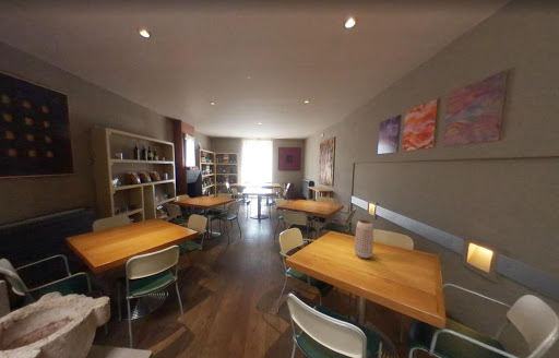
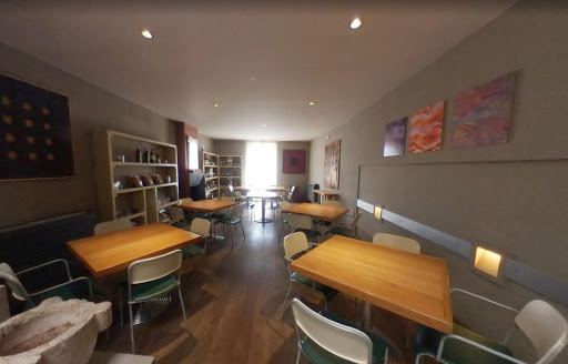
- planter [354,218,374,260]
